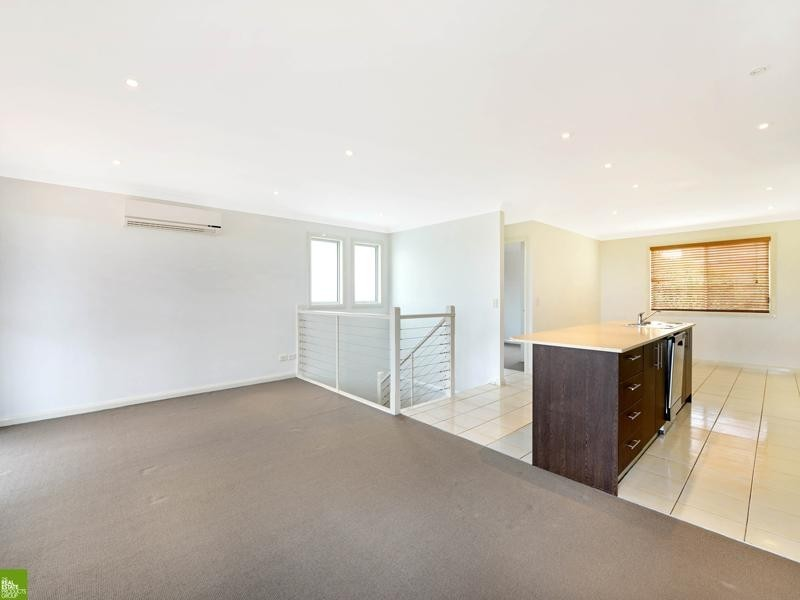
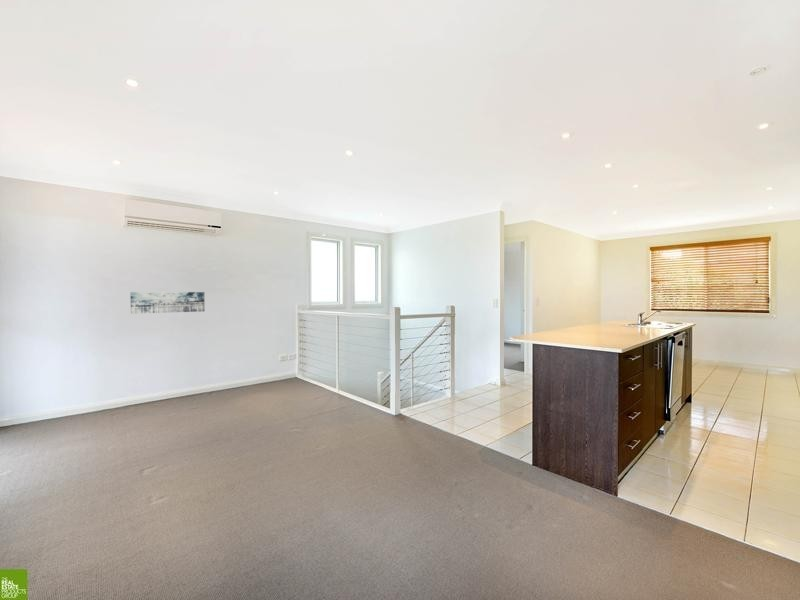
+ wall art [129,291,206,315]
